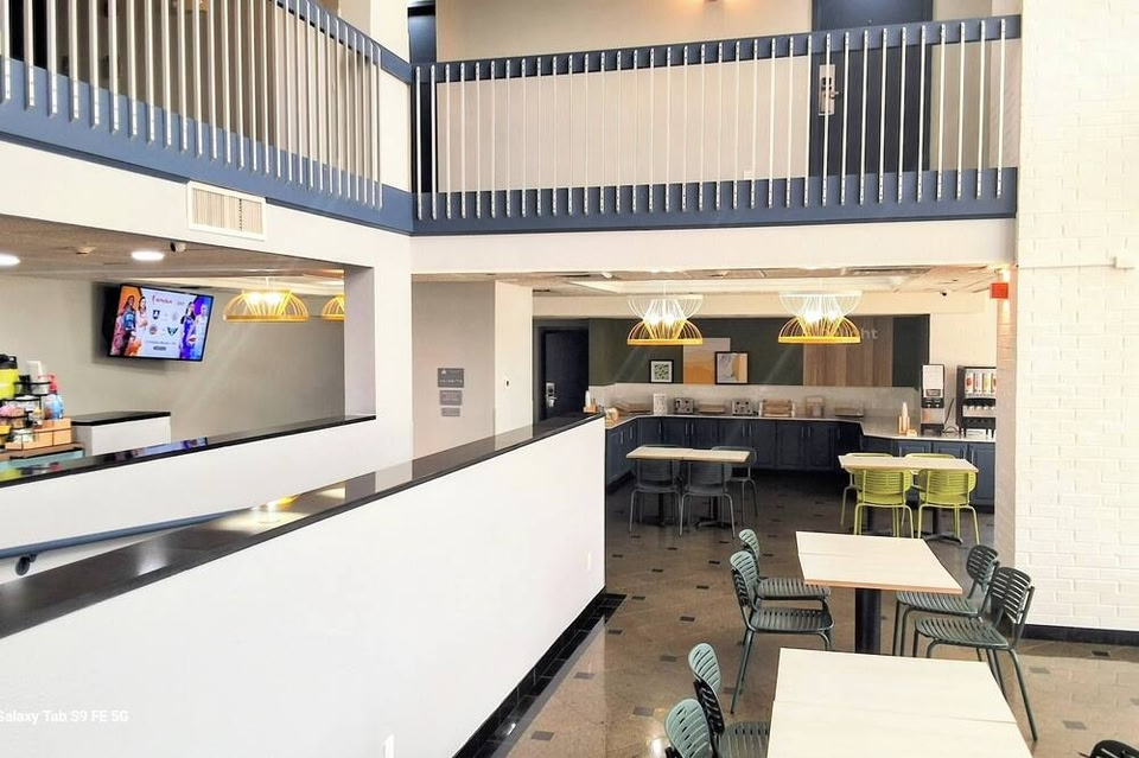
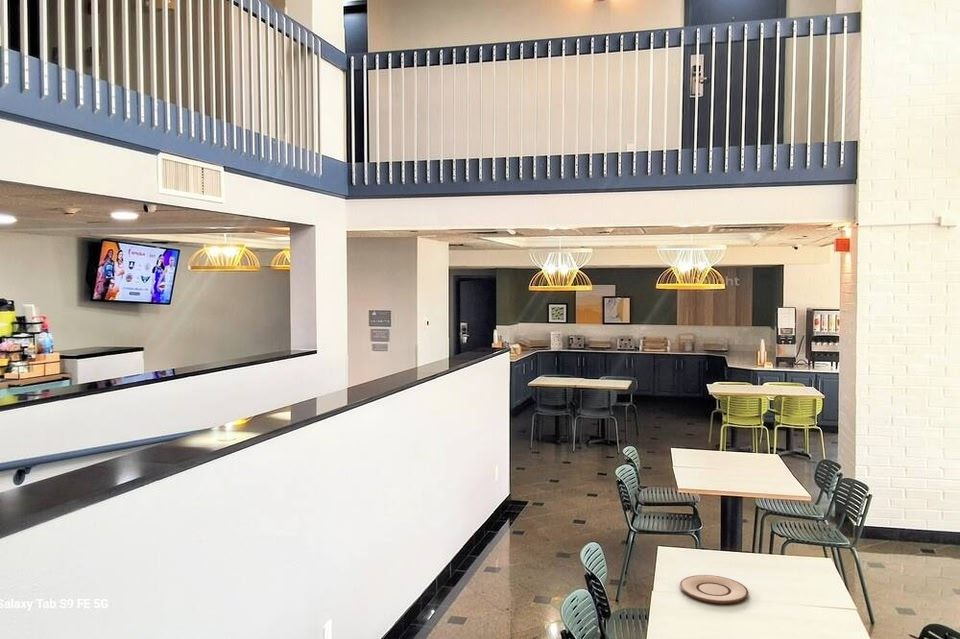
+ plate [679,574,749,605]
